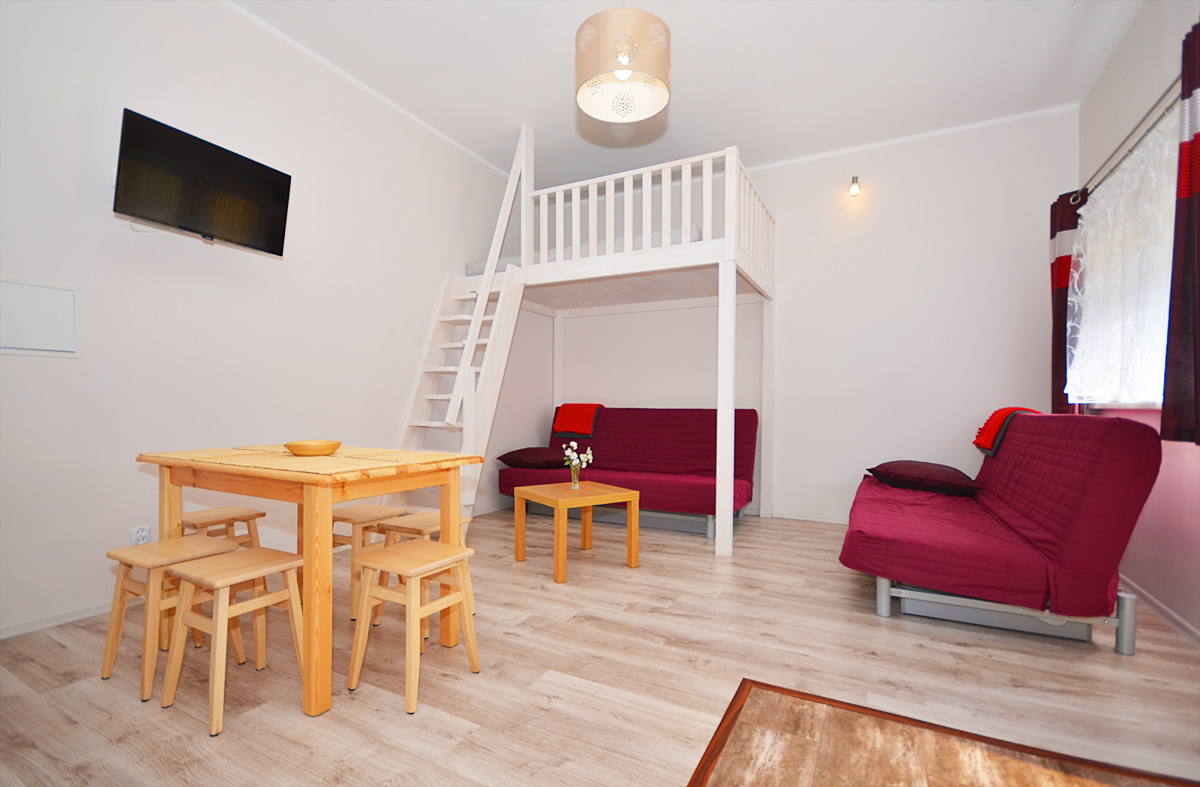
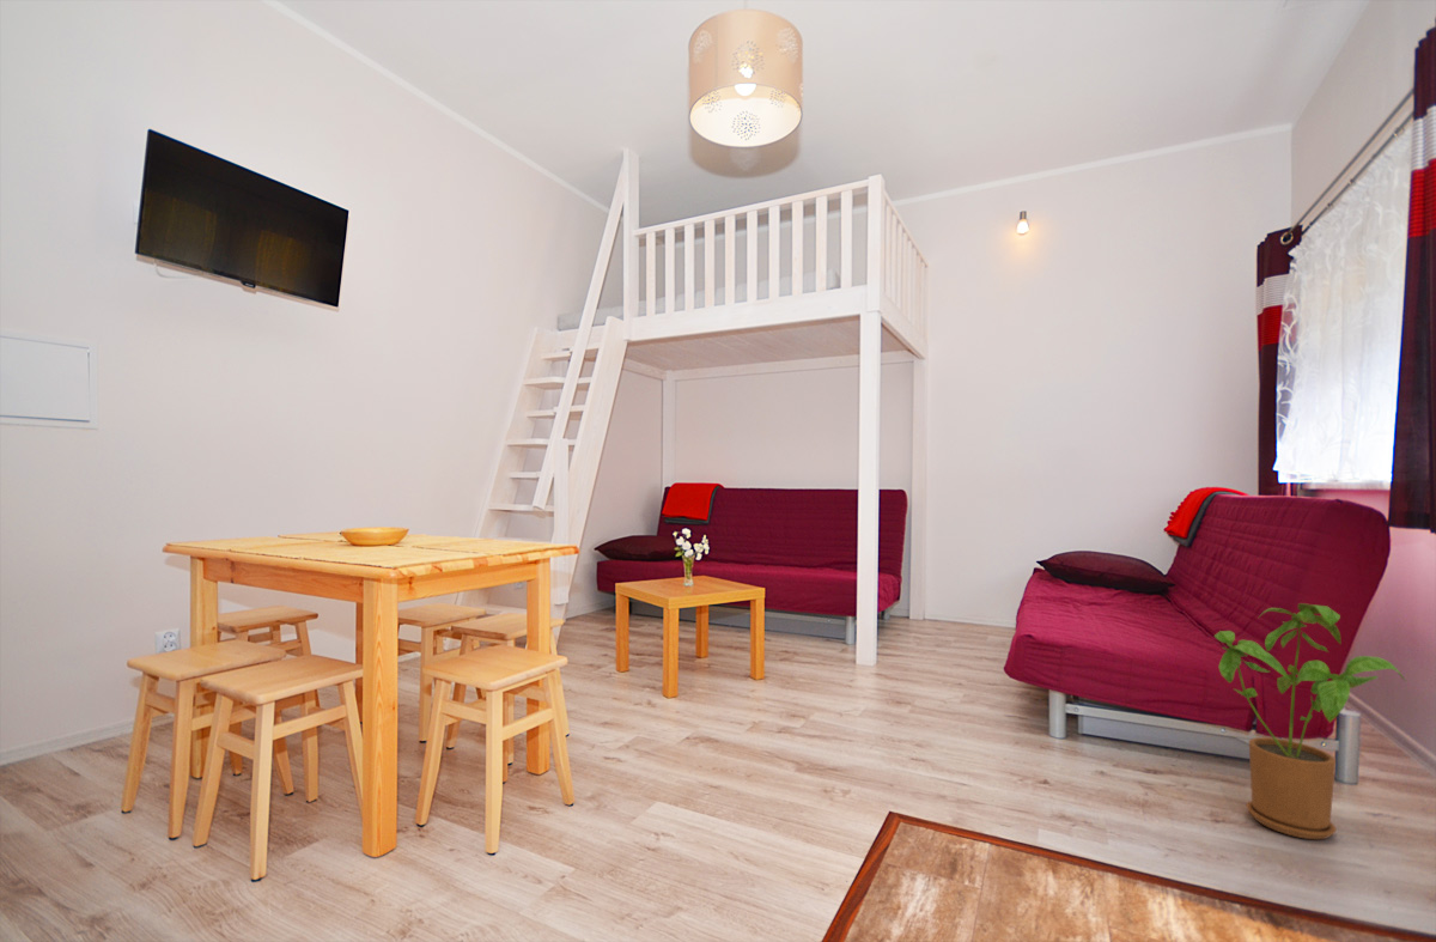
+ house plant [1213,602,1408,840]
